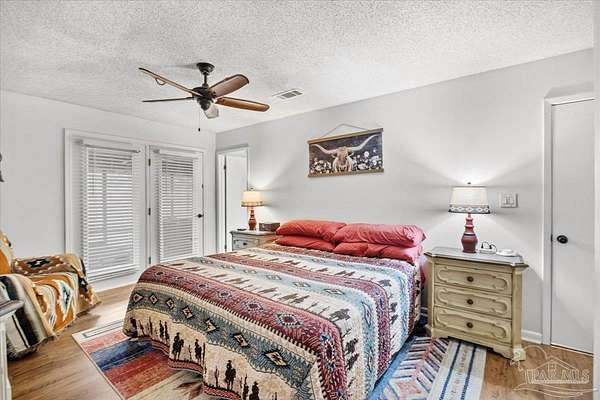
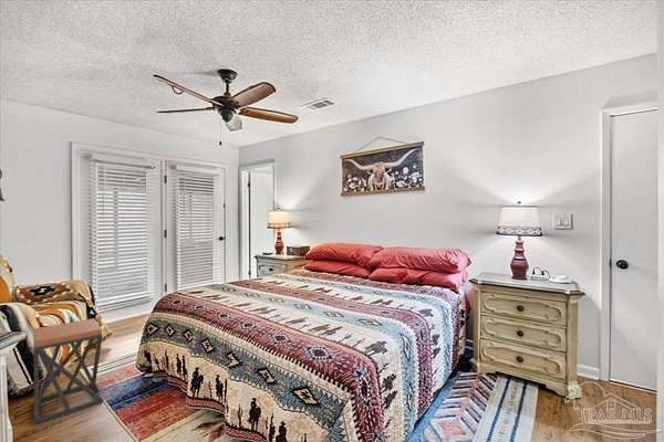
+ stool [32,317,104,425]
